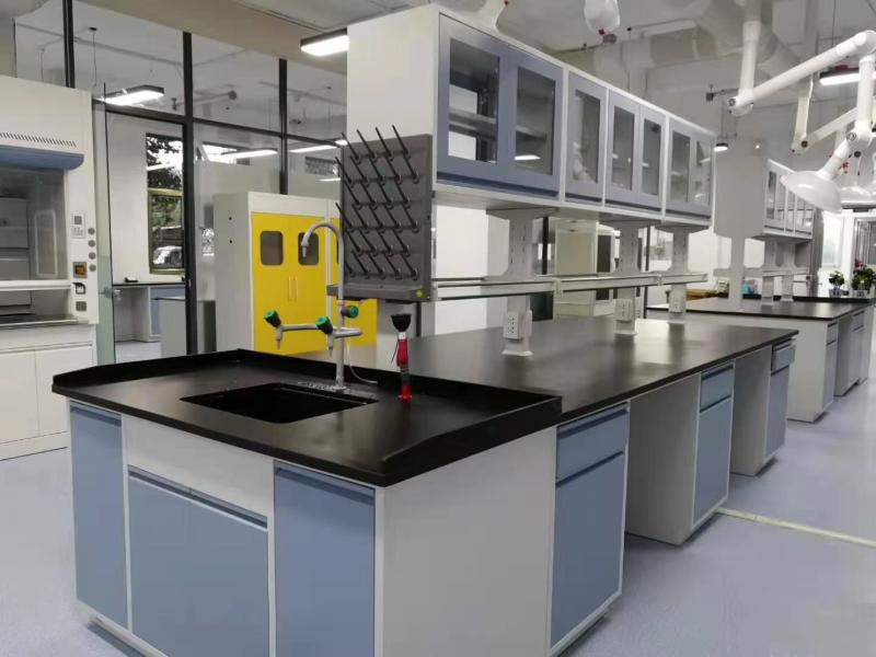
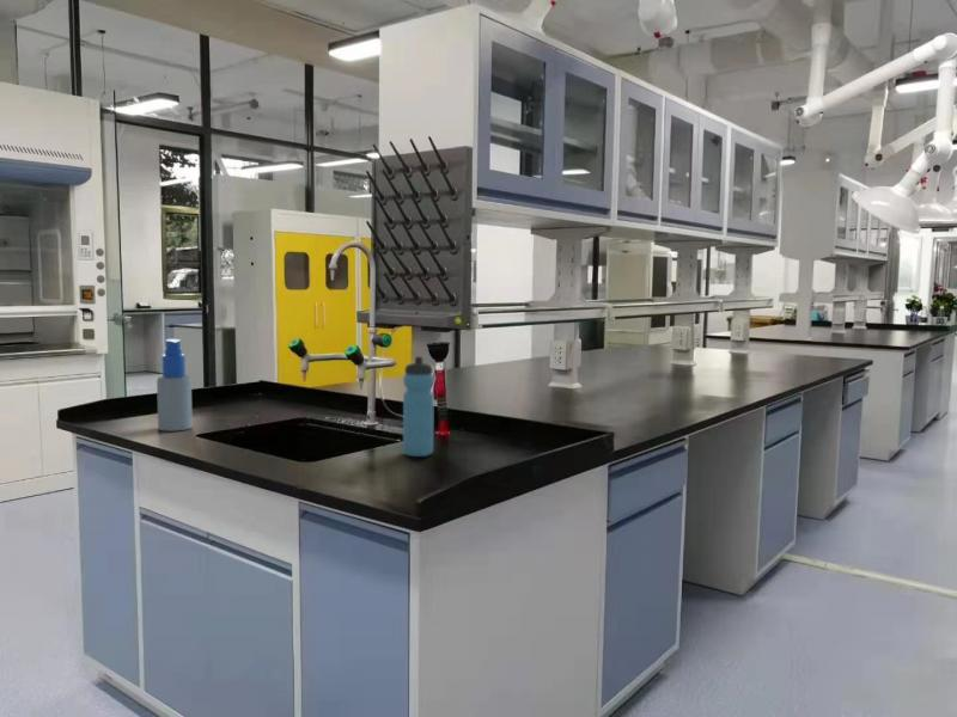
+ spray bottle [156,338,194,433]
+ water bottle [402,355,435,458]
